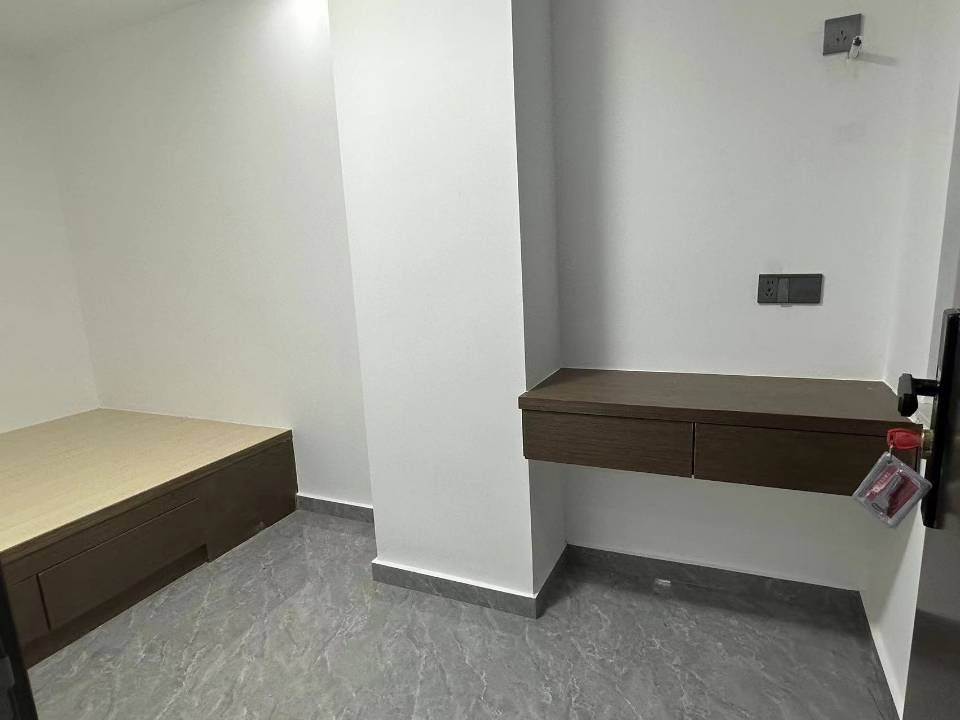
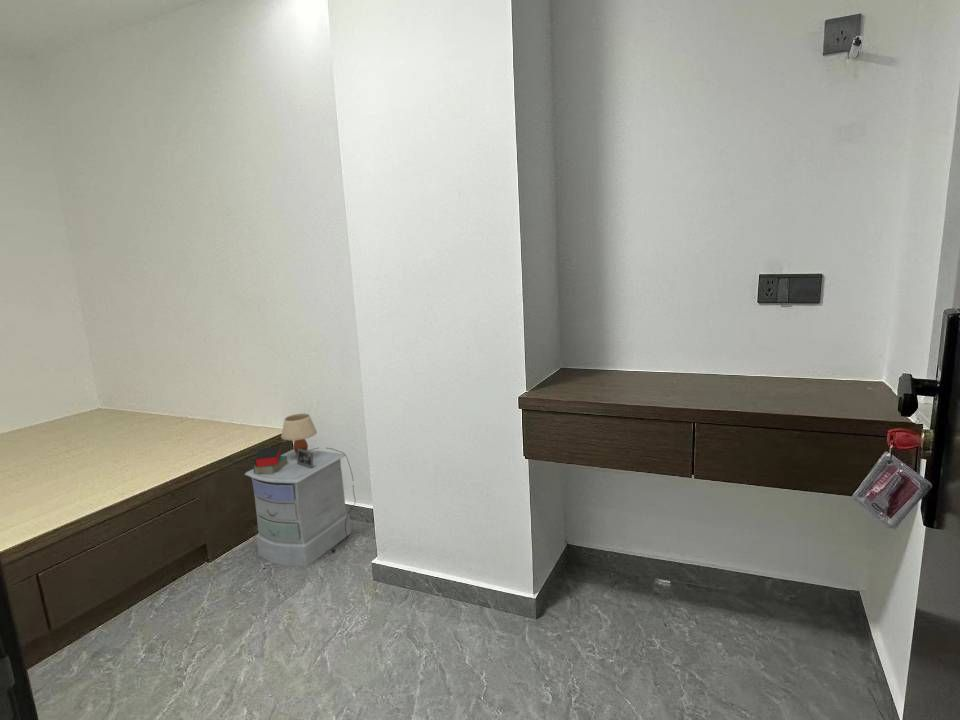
+ nightstand [244,412,357,568]
